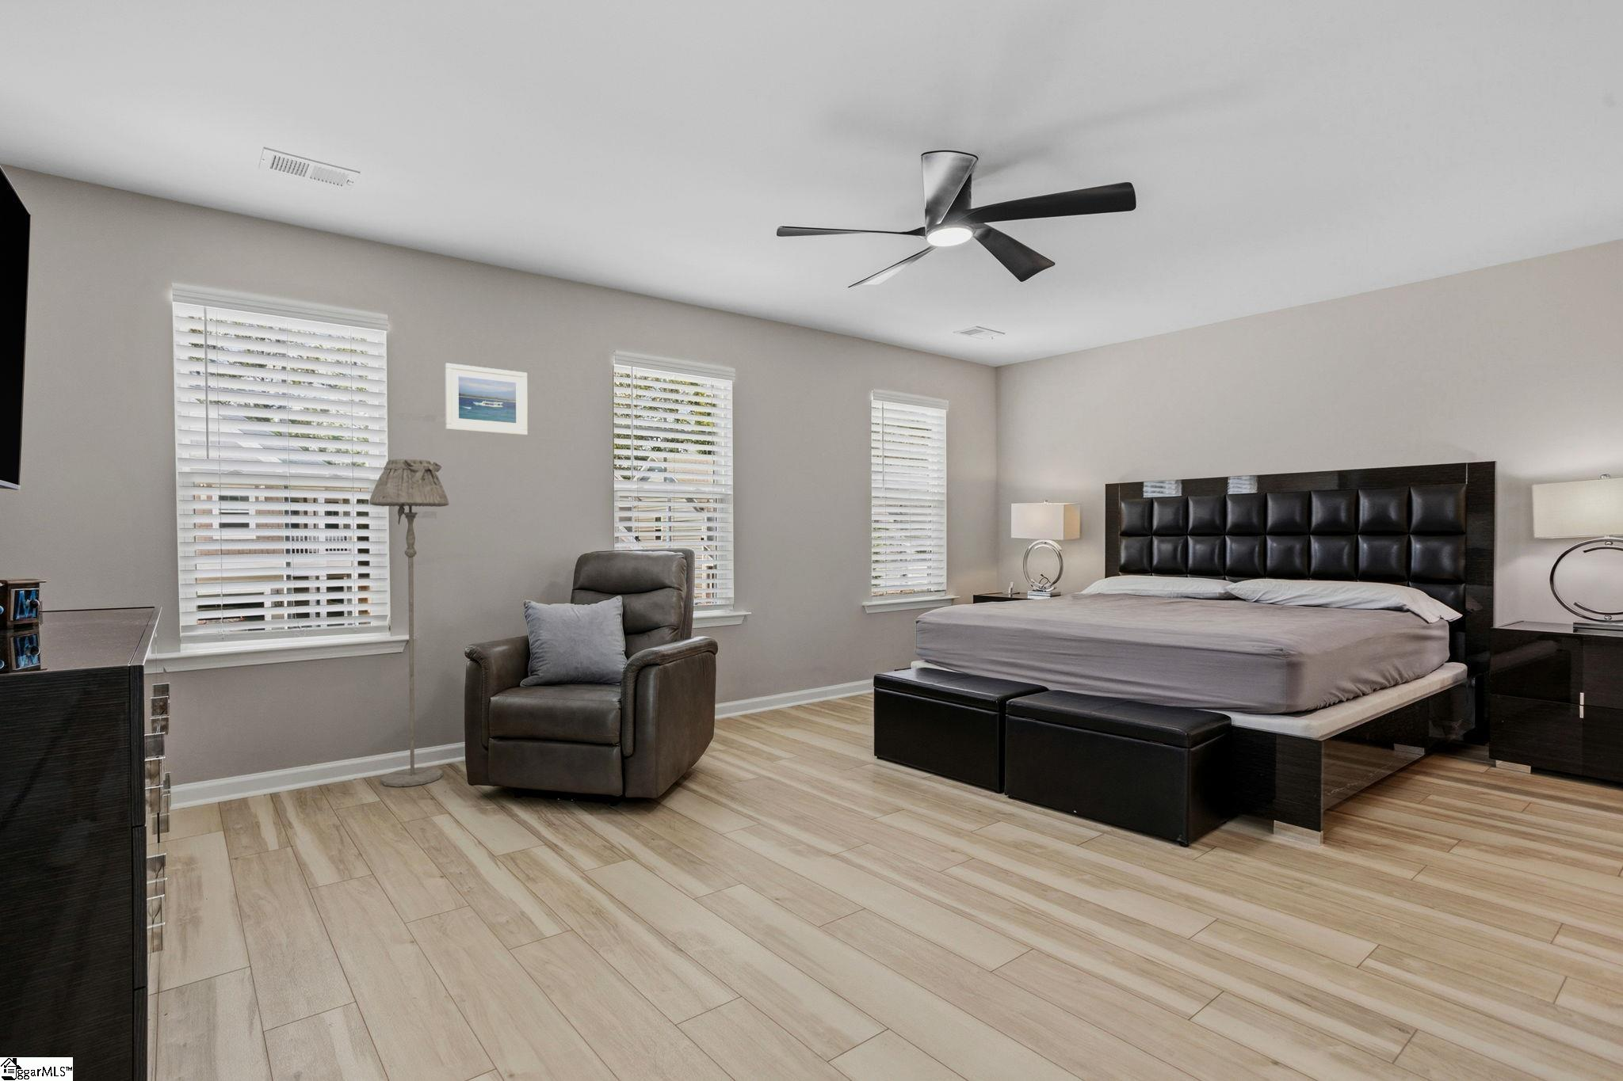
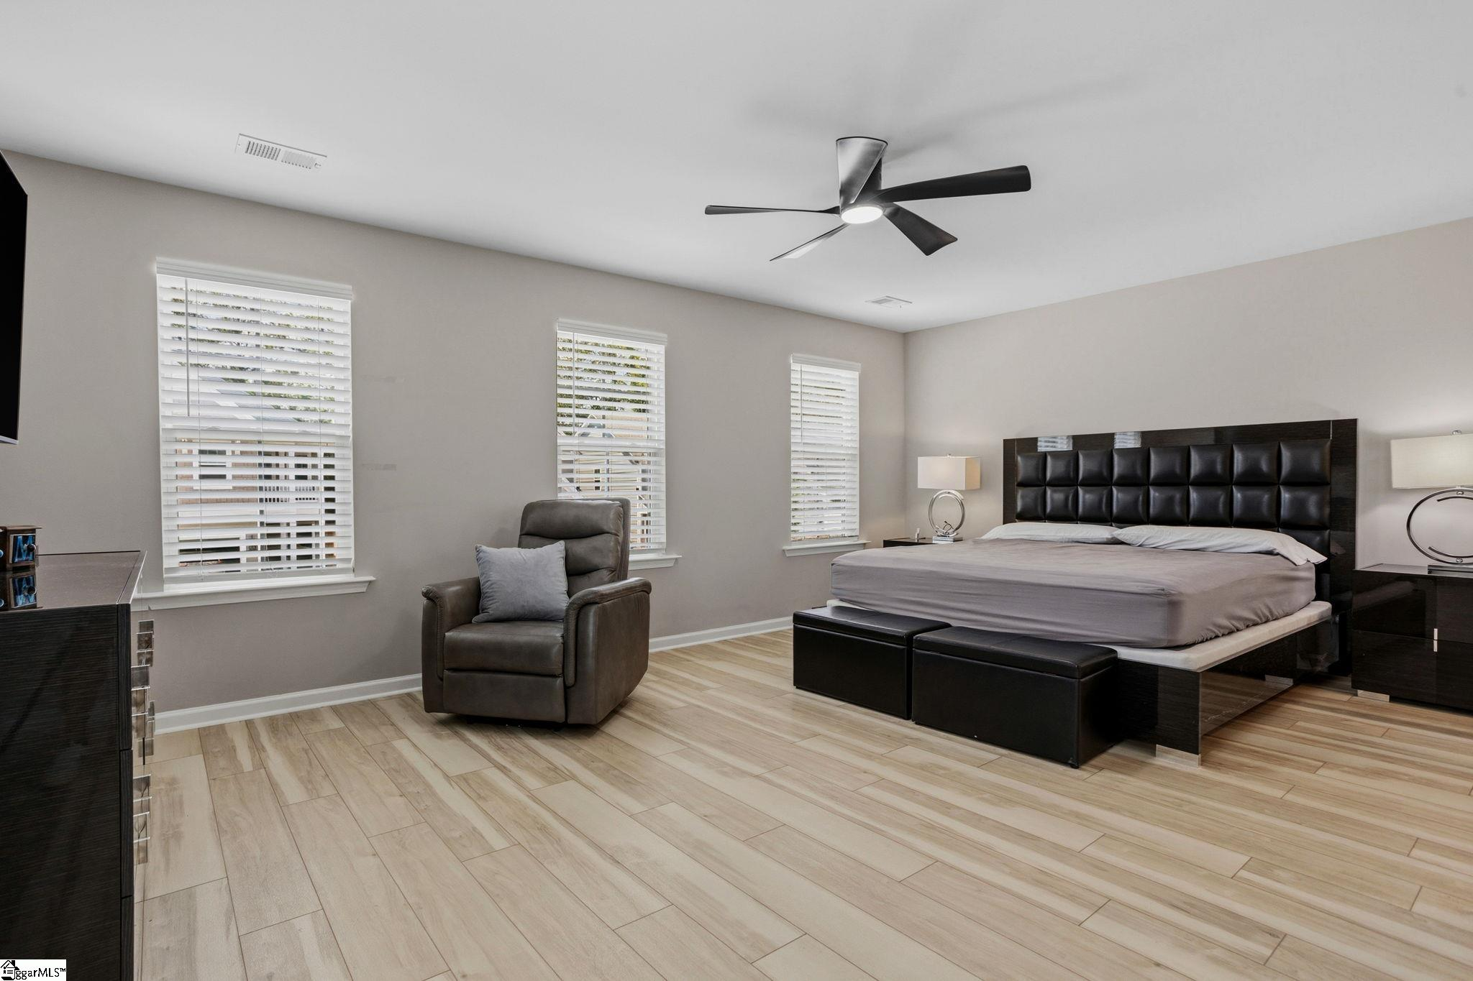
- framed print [444,362,529,437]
- floor lamp [368,458,449,788]
